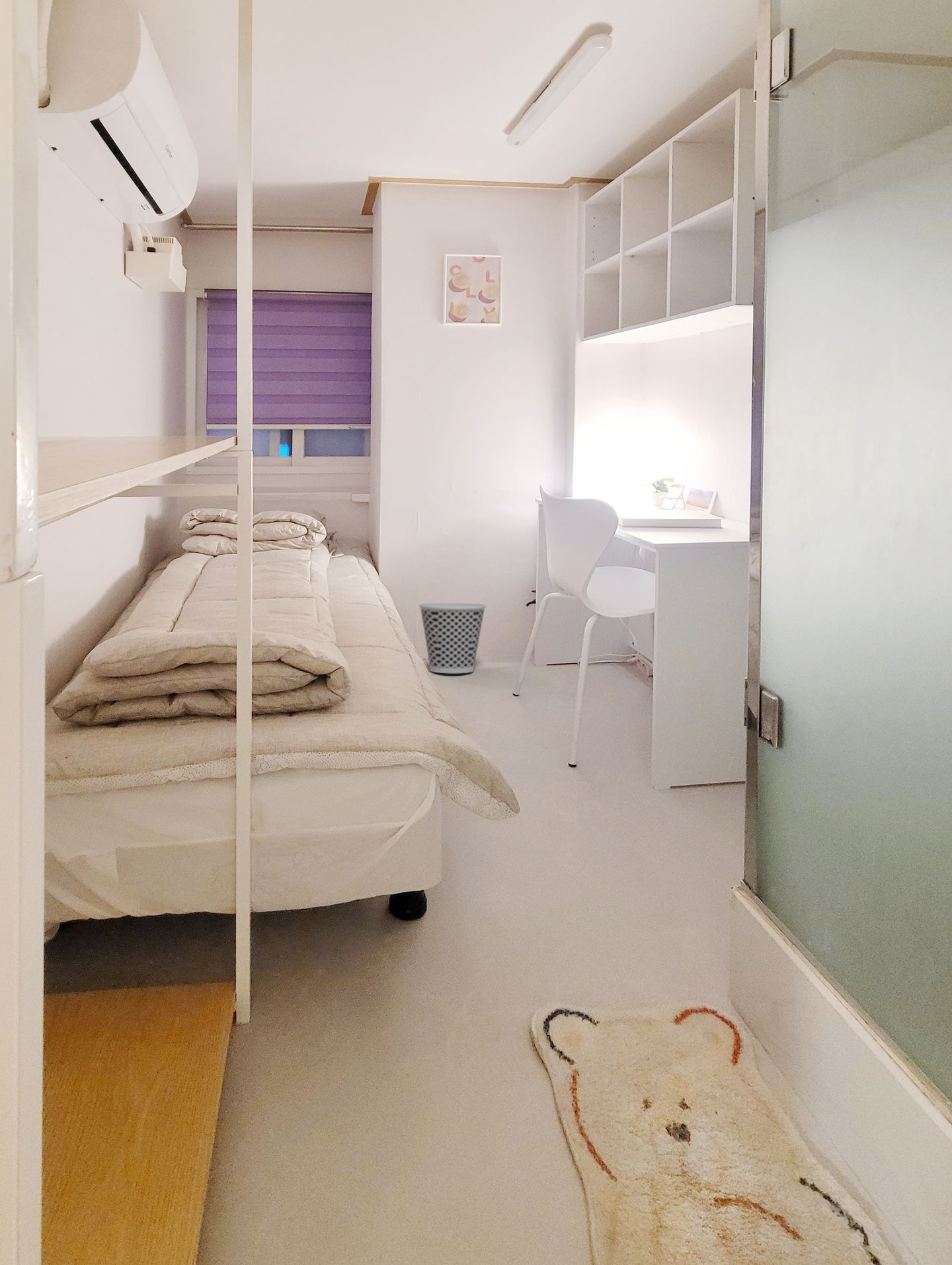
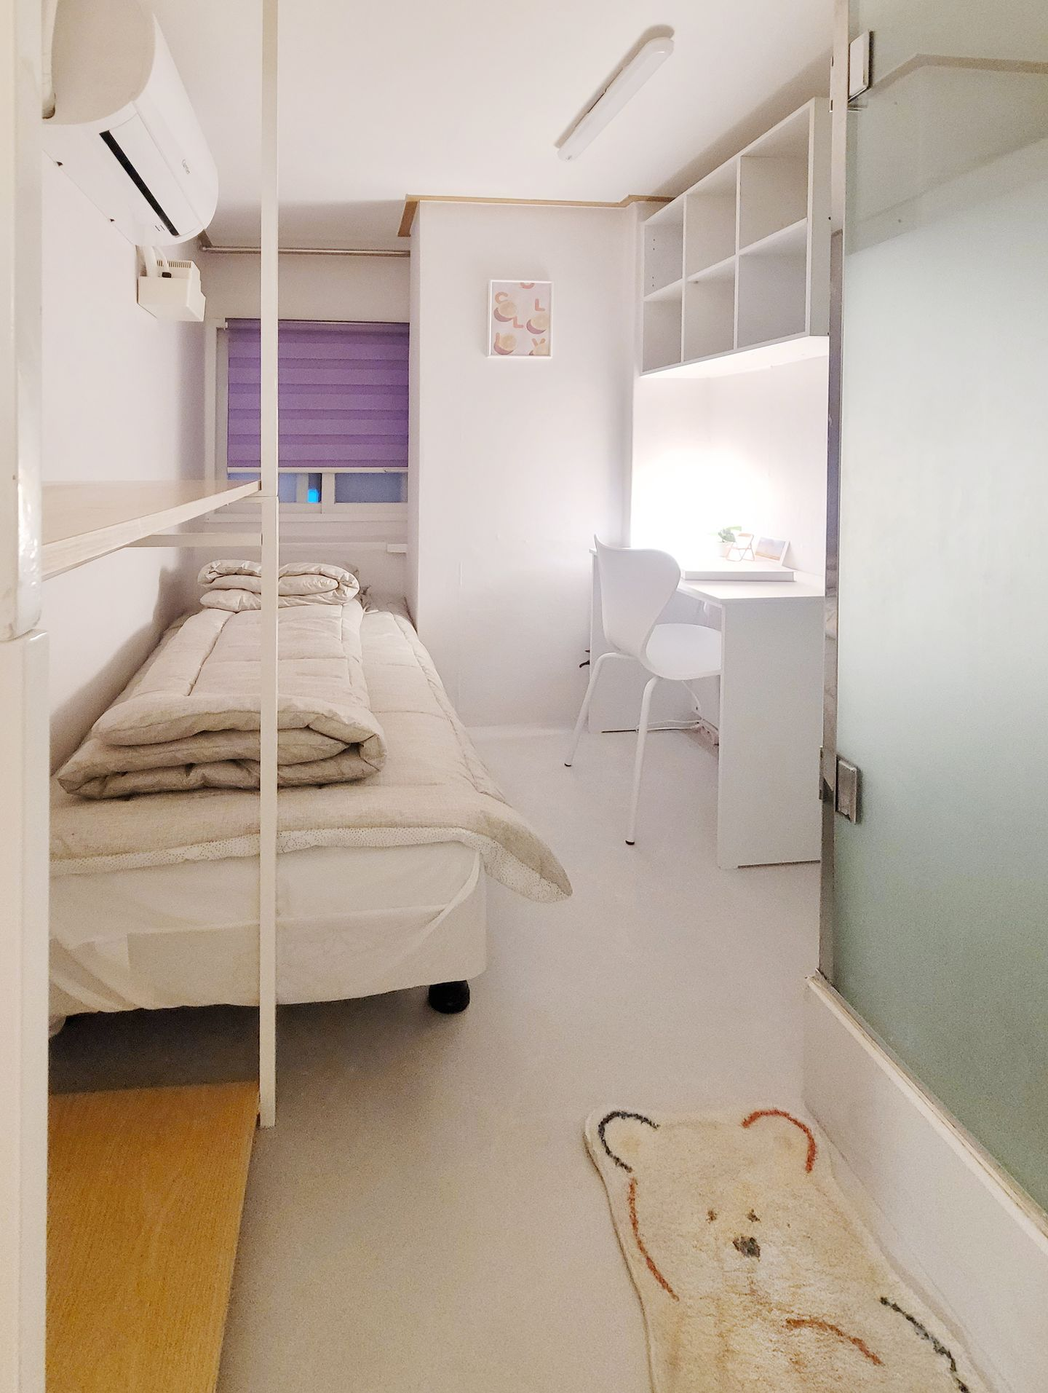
- wastebasket [418,602,487,674]
